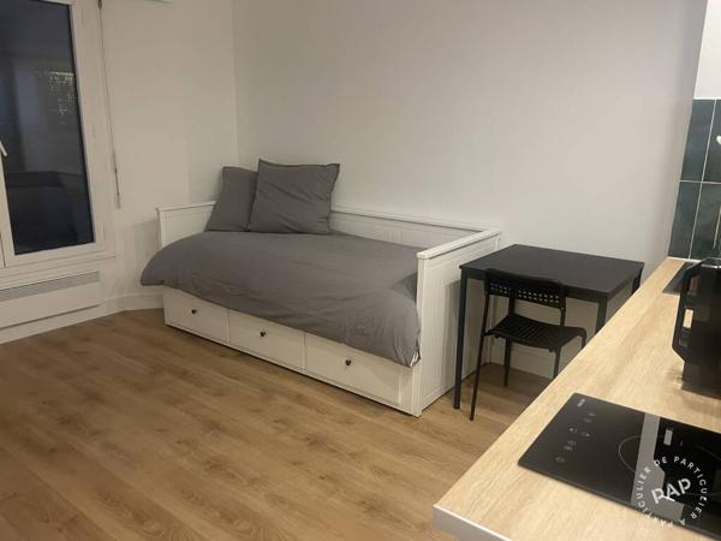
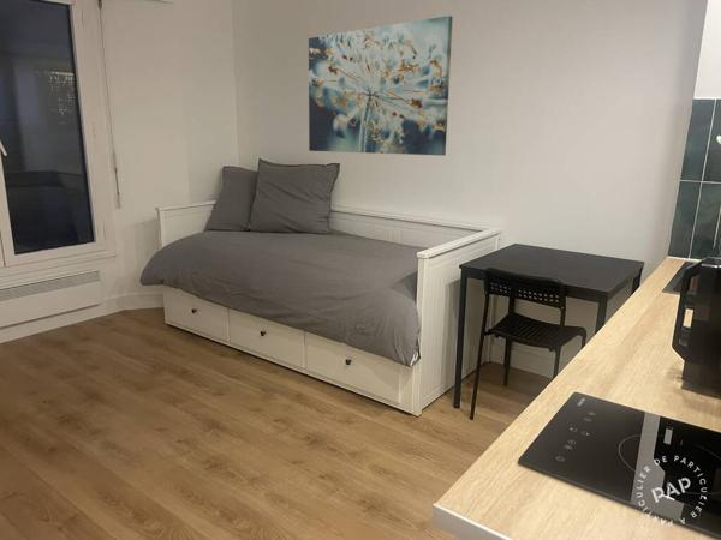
+ wall art [308,14,454,157]
